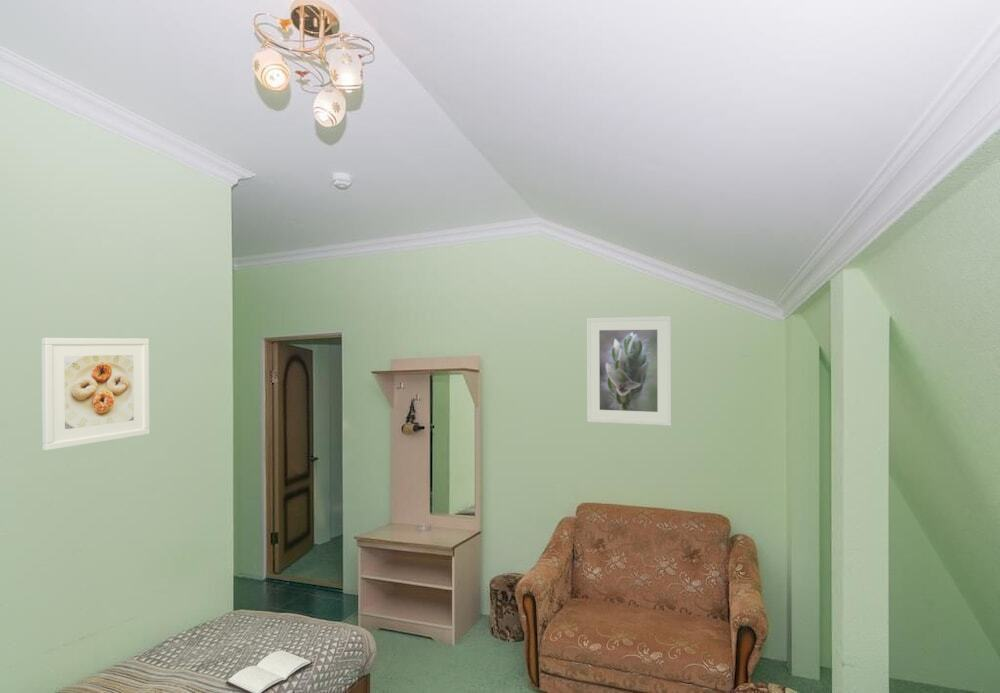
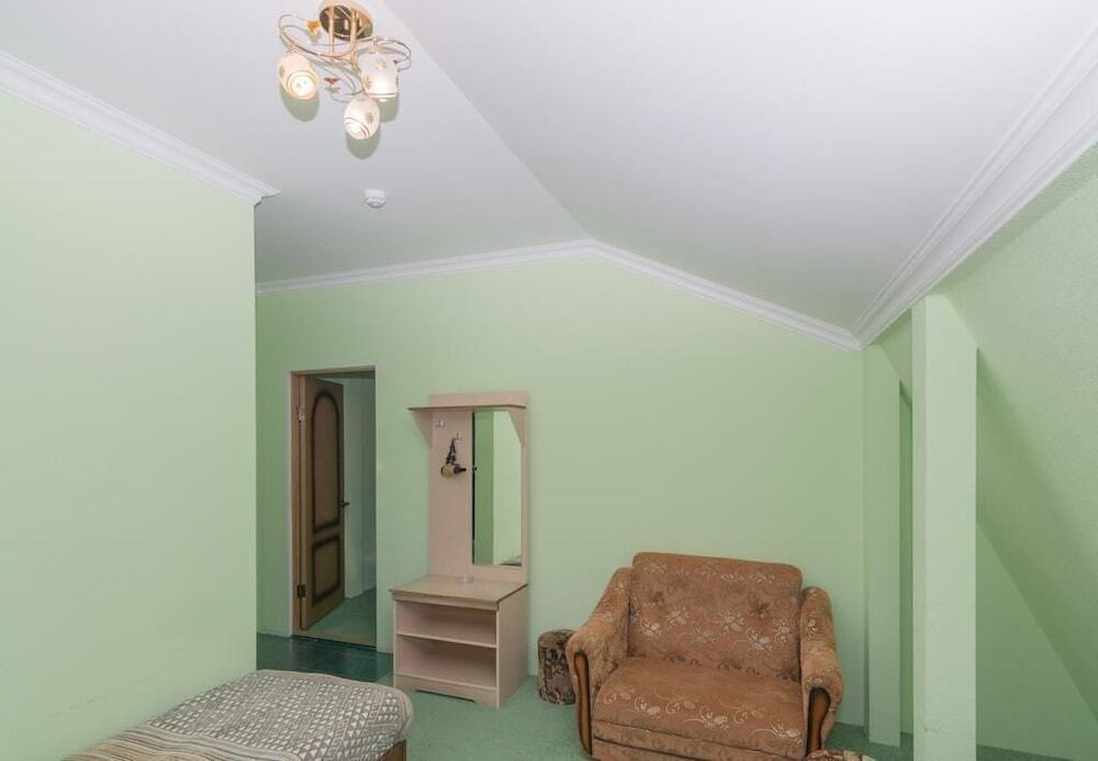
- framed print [586,315,672,427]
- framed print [41,337,150,451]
- book [225,649,314,693]
